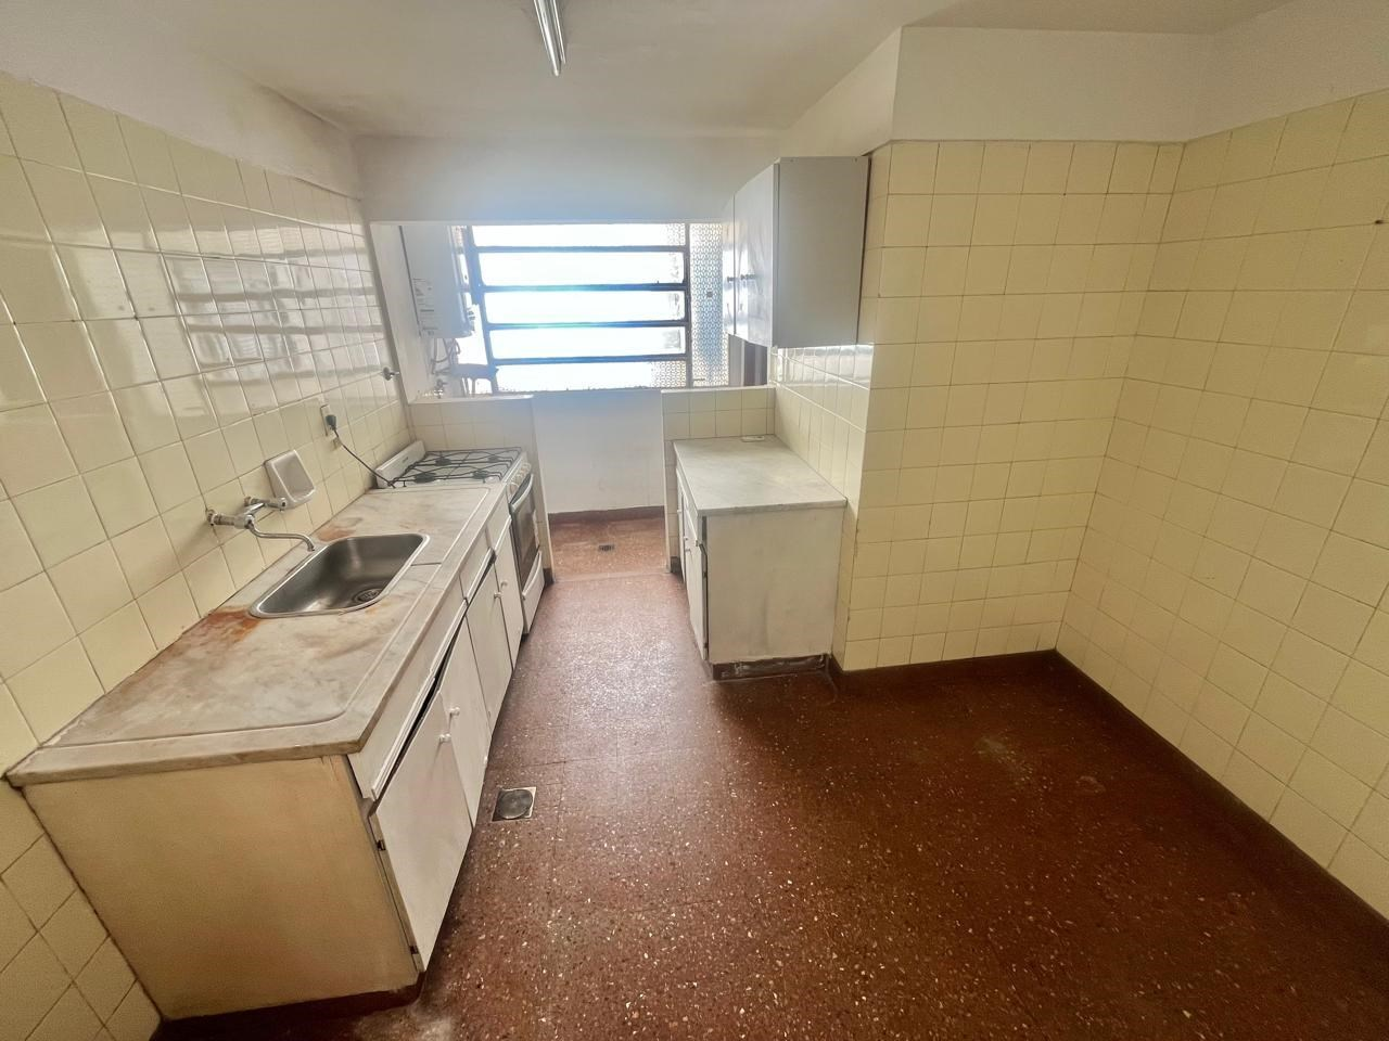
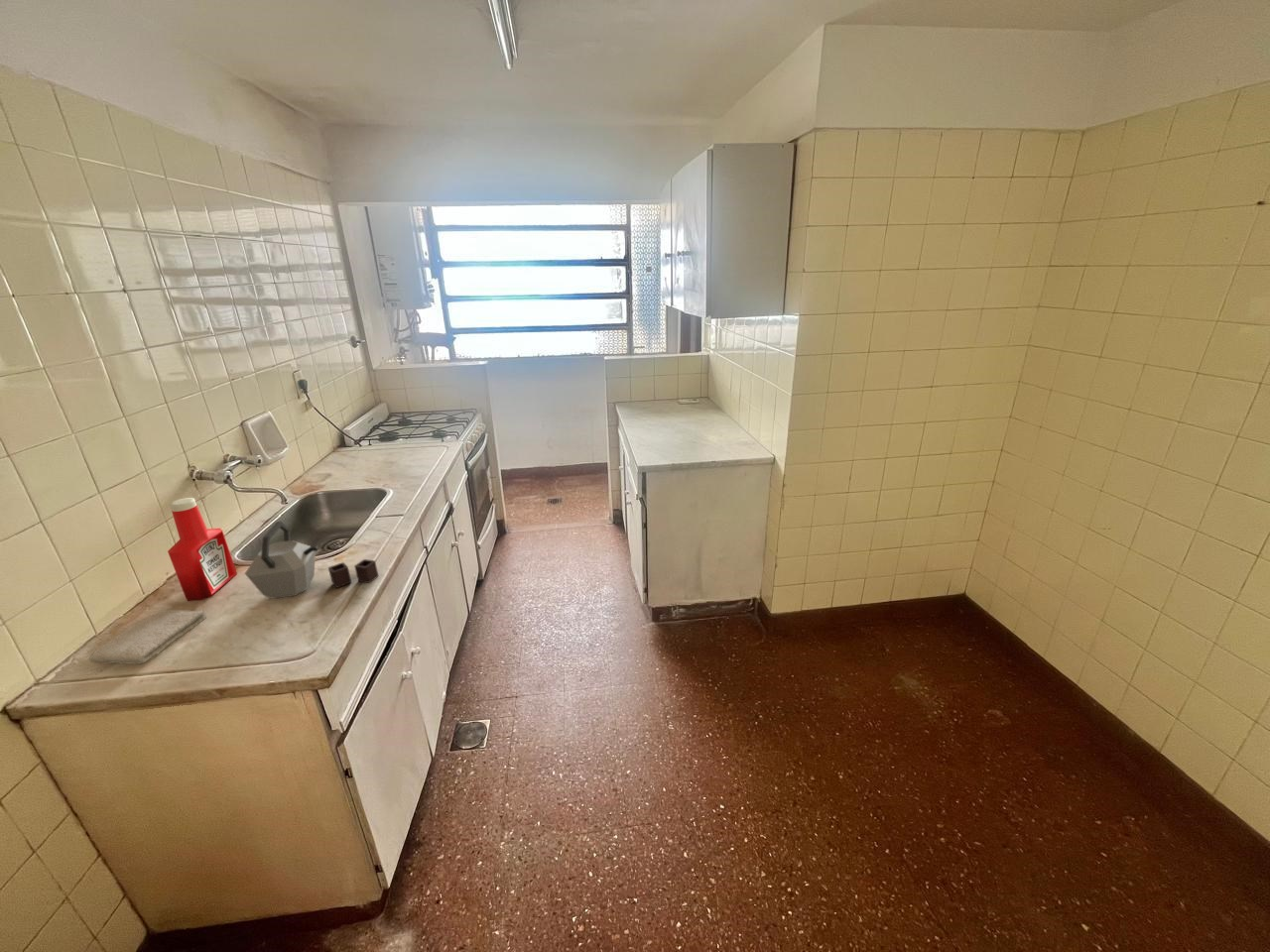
+ washcloth [88,609,207,665]
+ soap bottle [167,497,238,602]
+ kettle [244,521,380,599]
